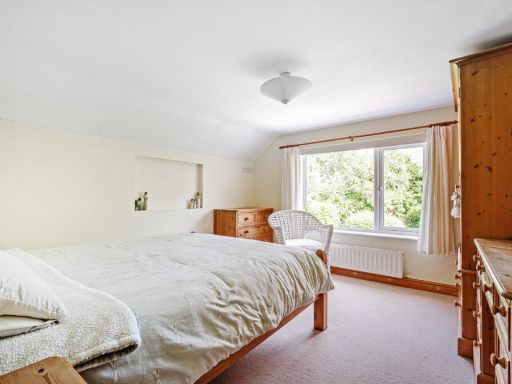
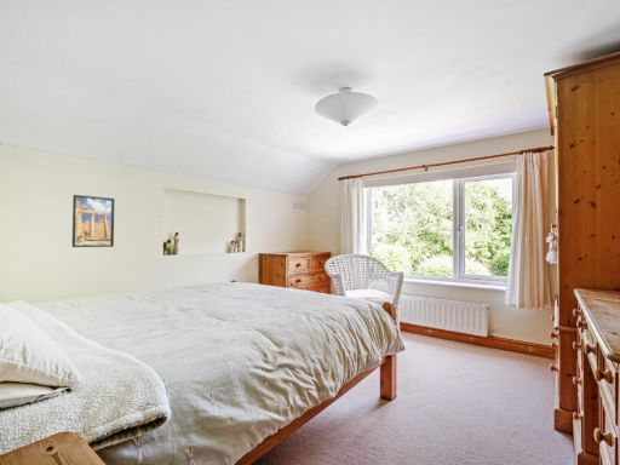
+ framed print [71,194,115,248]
